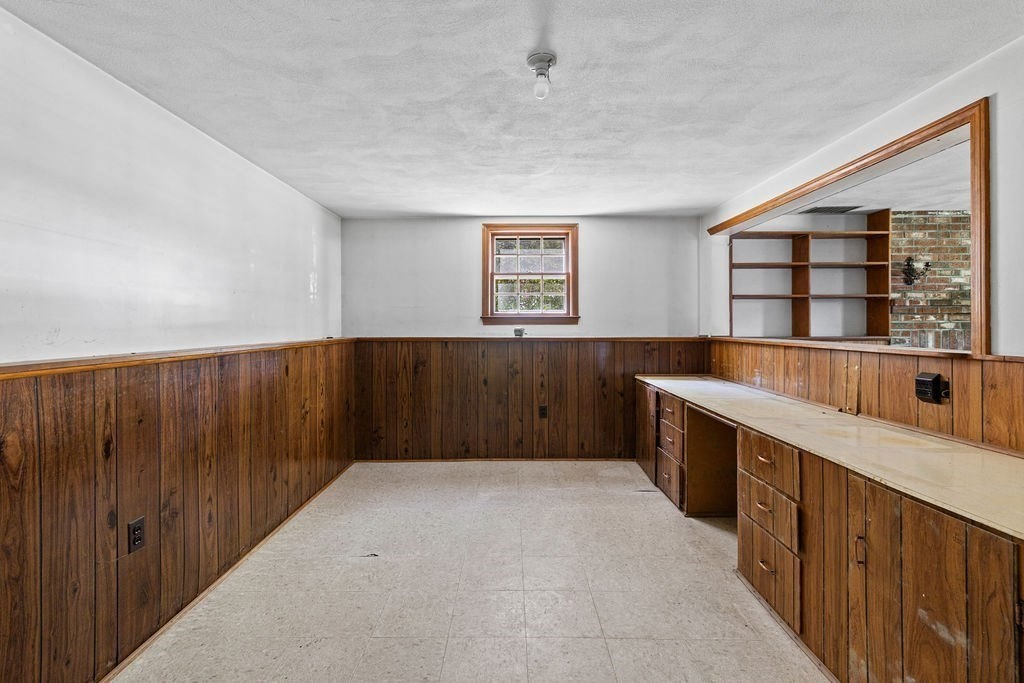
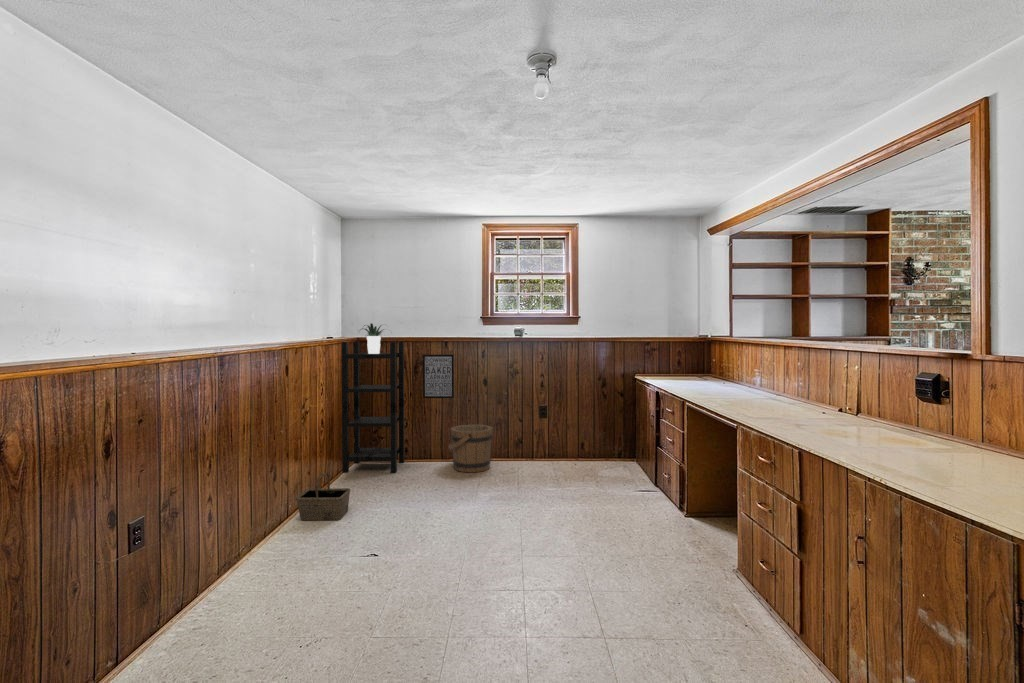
+ bucket [447,424,494,473]
+ shelving unit [341,341,406,474]
+ potted plant [358,322,393,354]
+ basket [295,472,351,521]
+ wall art [422,353,455,399]
